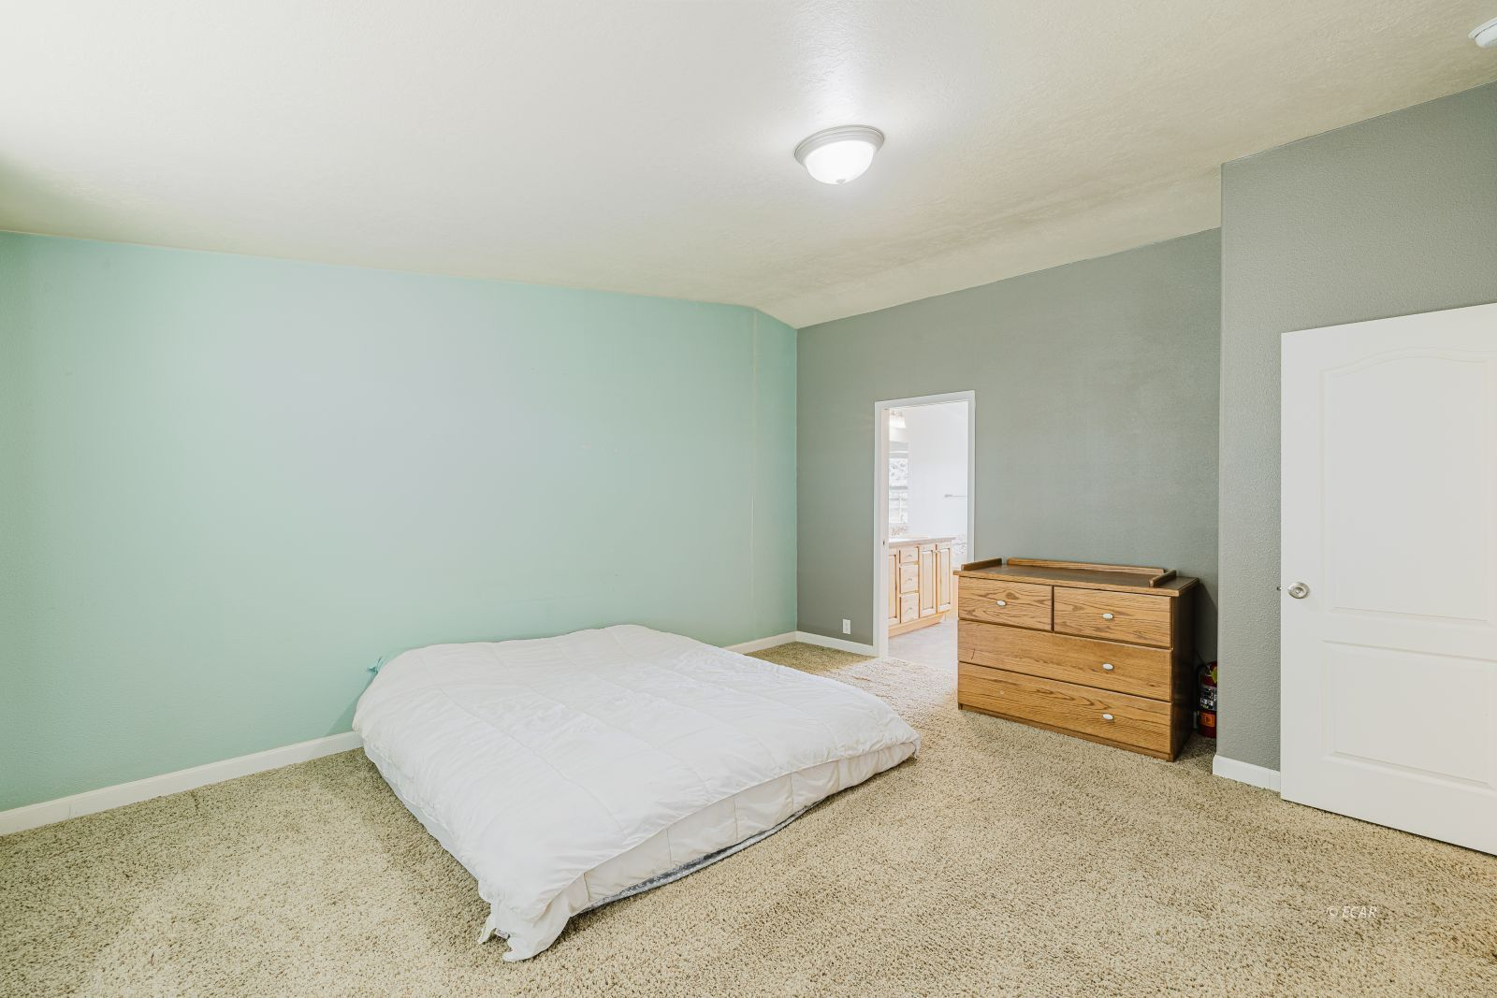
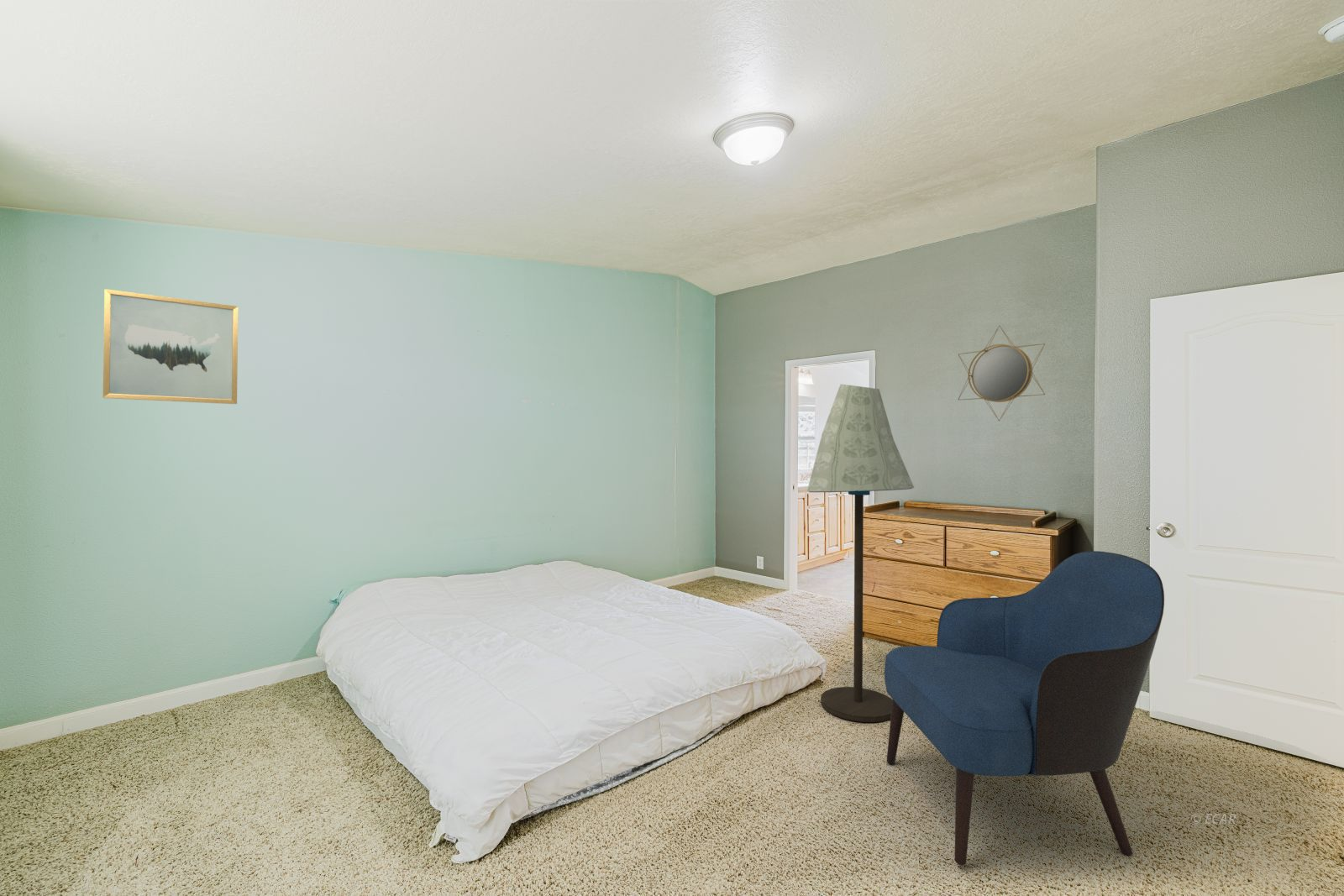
+ armchair [884,550,1165,867]
+ floor lamp [806,384,915,723]
+ wall art [102,288,239,405]
+ home mirror [957,325,1046,422]
